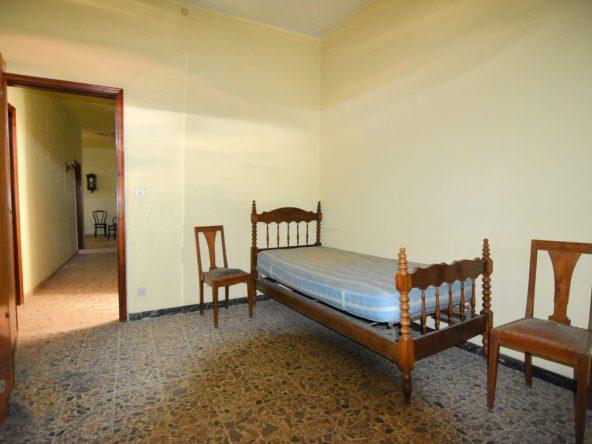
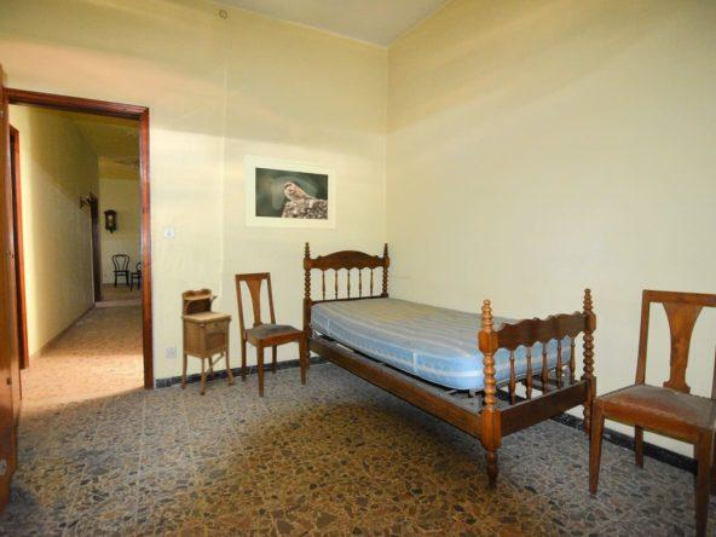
+ nightstand [179,287,236,397]
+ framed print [243,154,339,231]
